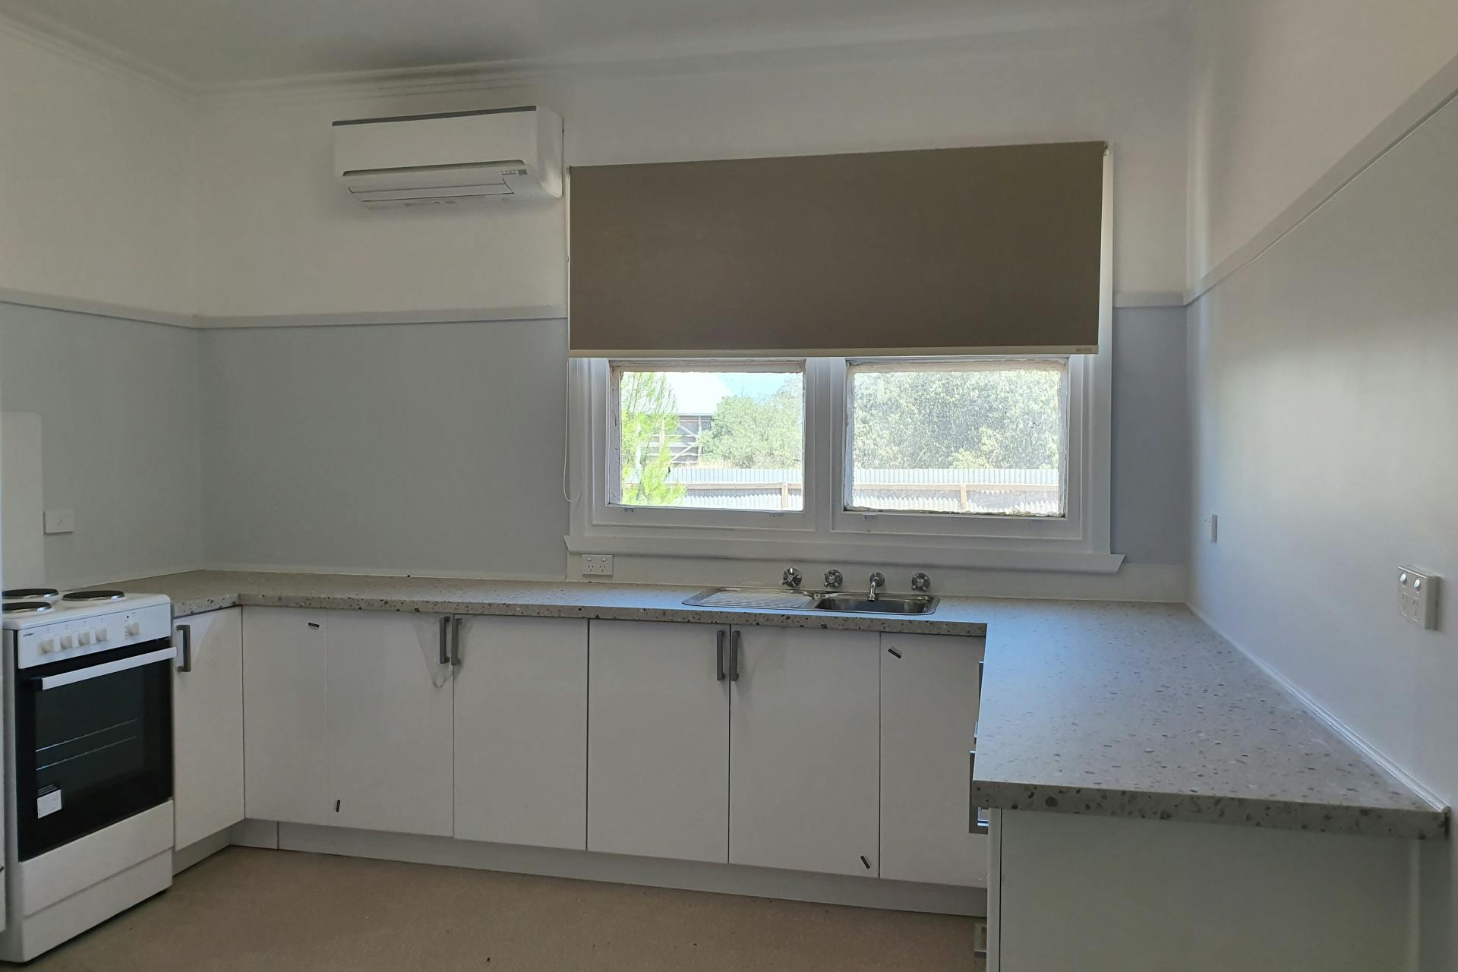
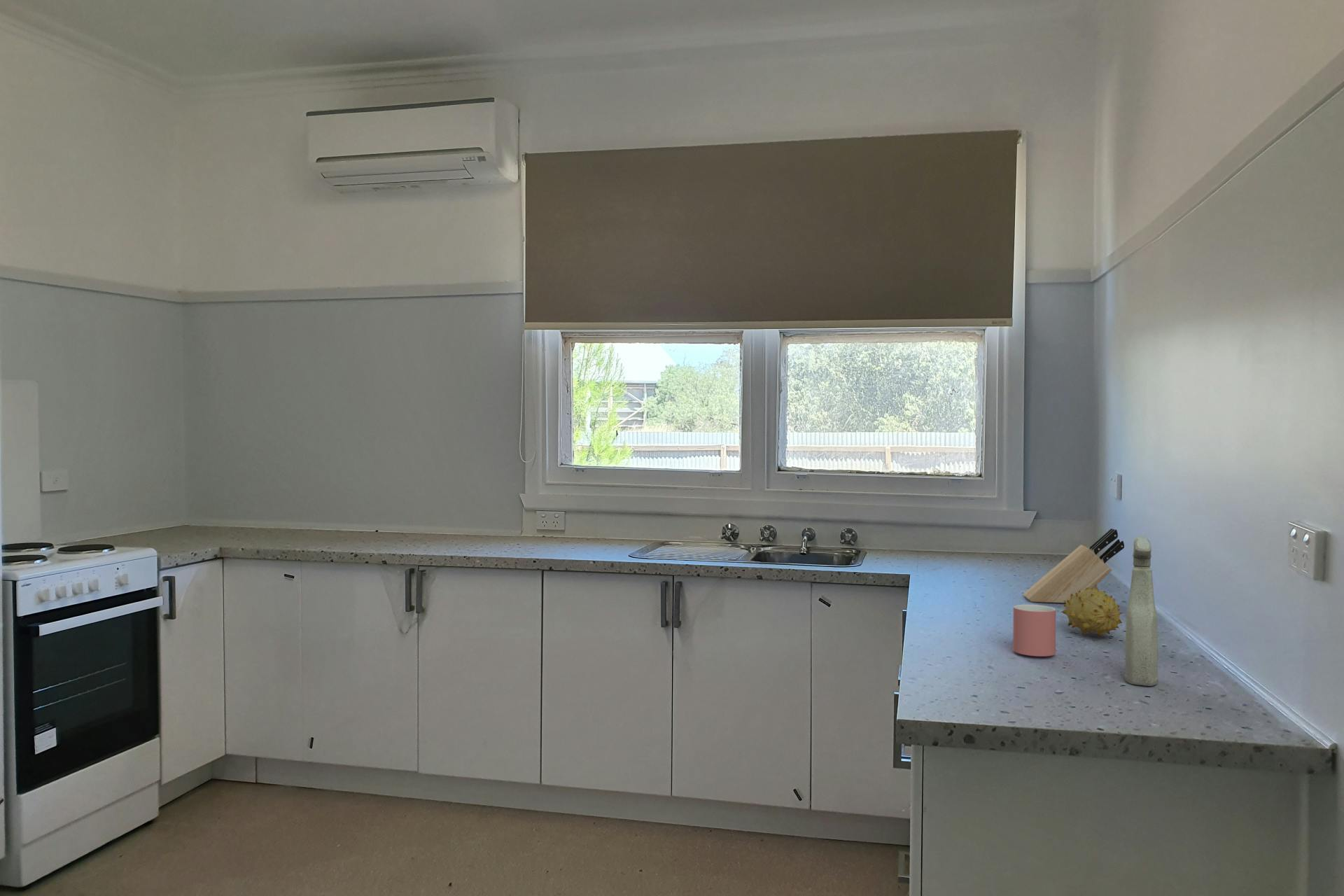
+ fruit [1060,587,1124,638]
+ spray bottle [1124,535,1159,687]
+ knife block [1023,528,1125,603]
+ mug [1012,604,1056,657]
